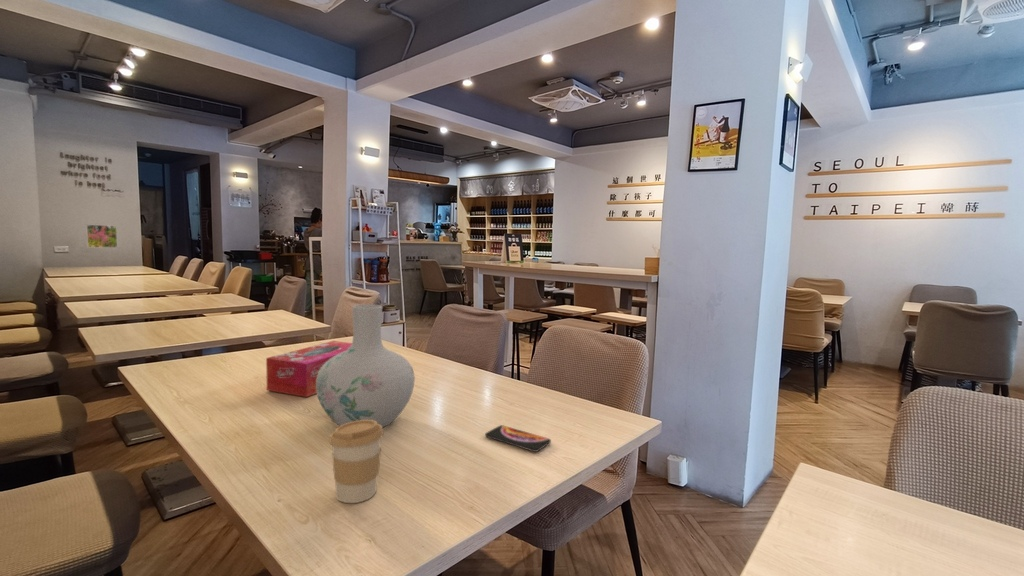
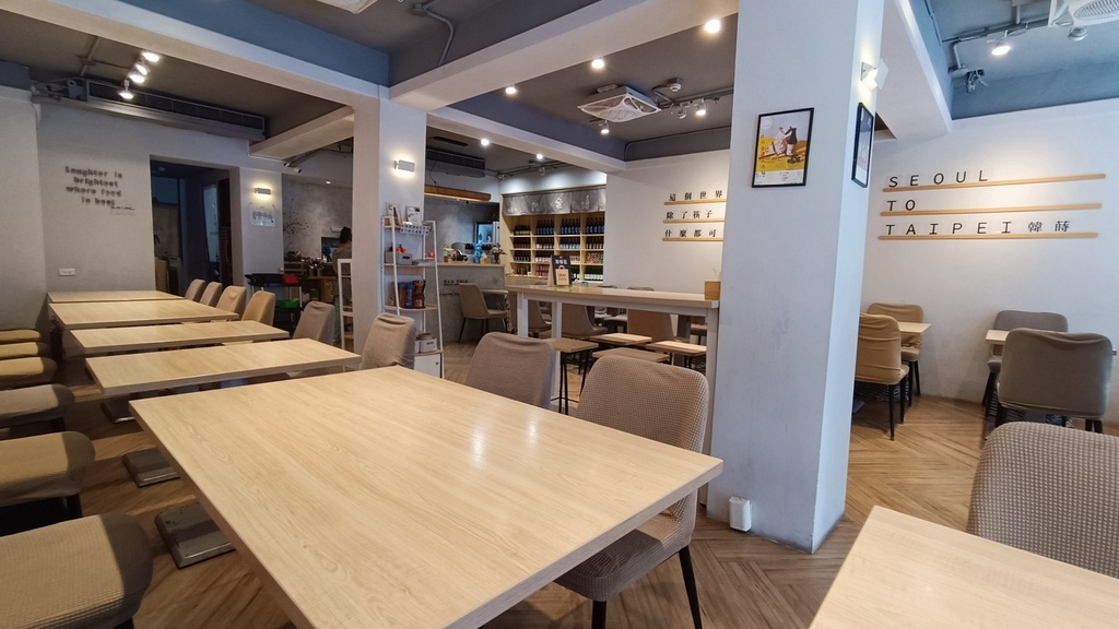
- coffee cup [328,420,384,504]
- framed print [85,224,118,249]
- tissue box [265,340,352,398]
- vase [316,303,416,429]
- smartphone [484,424,552,453]
